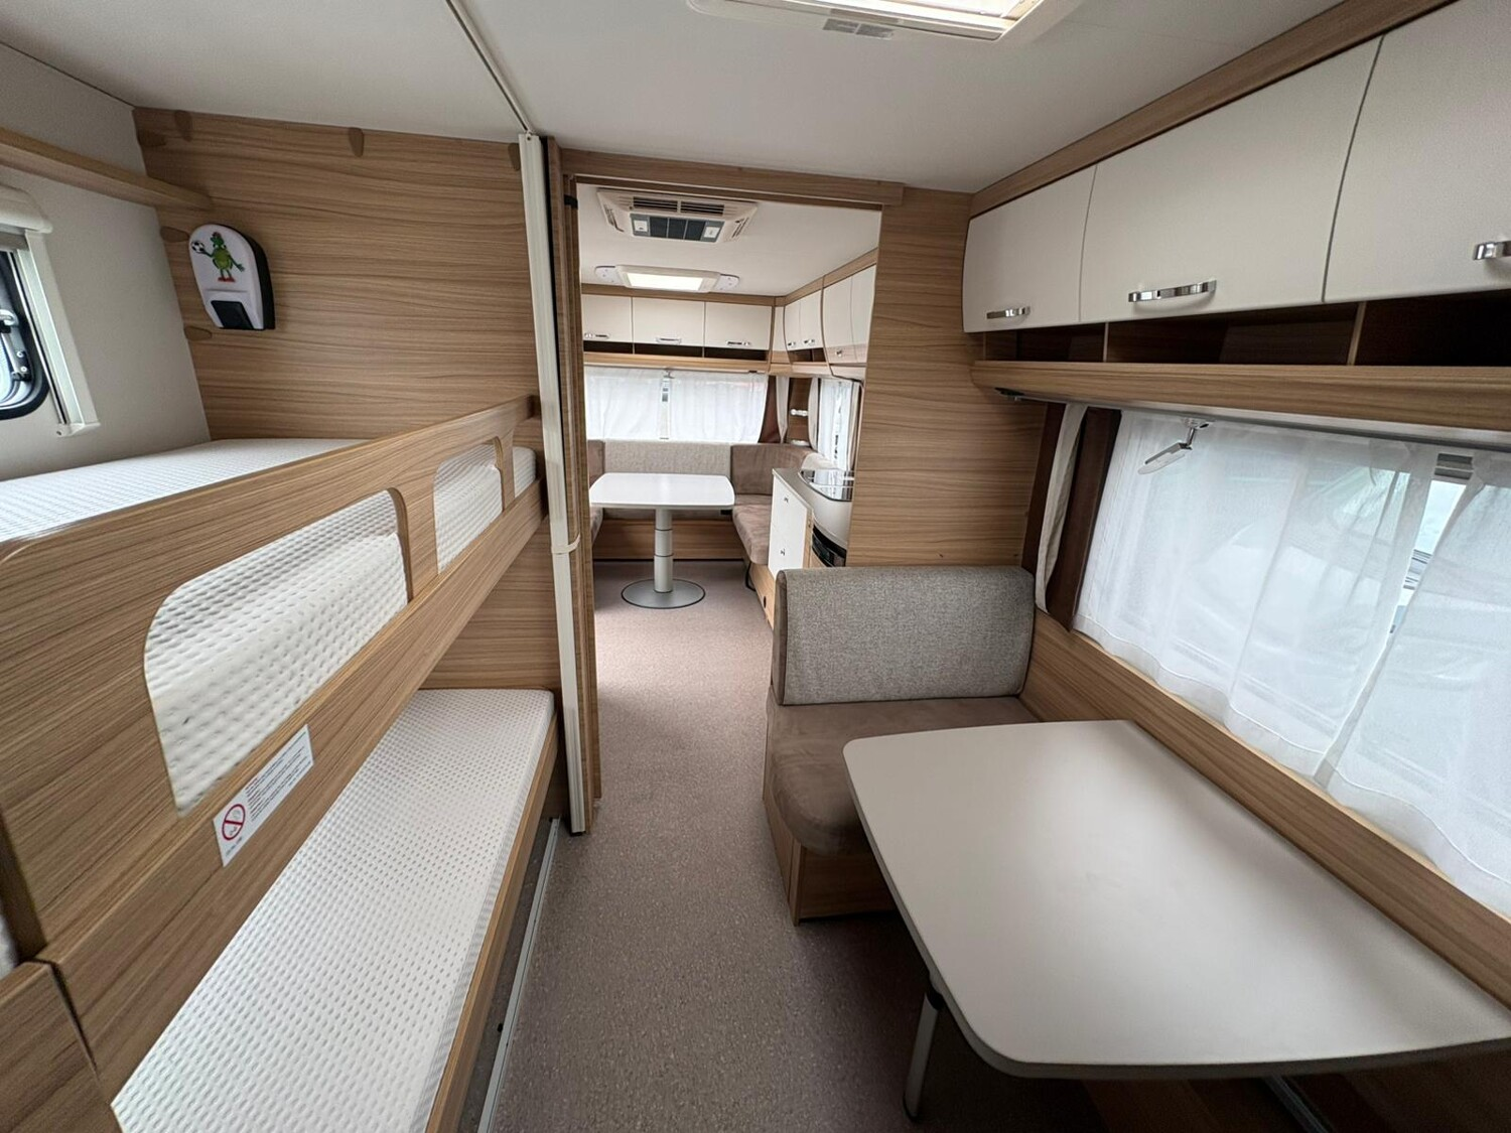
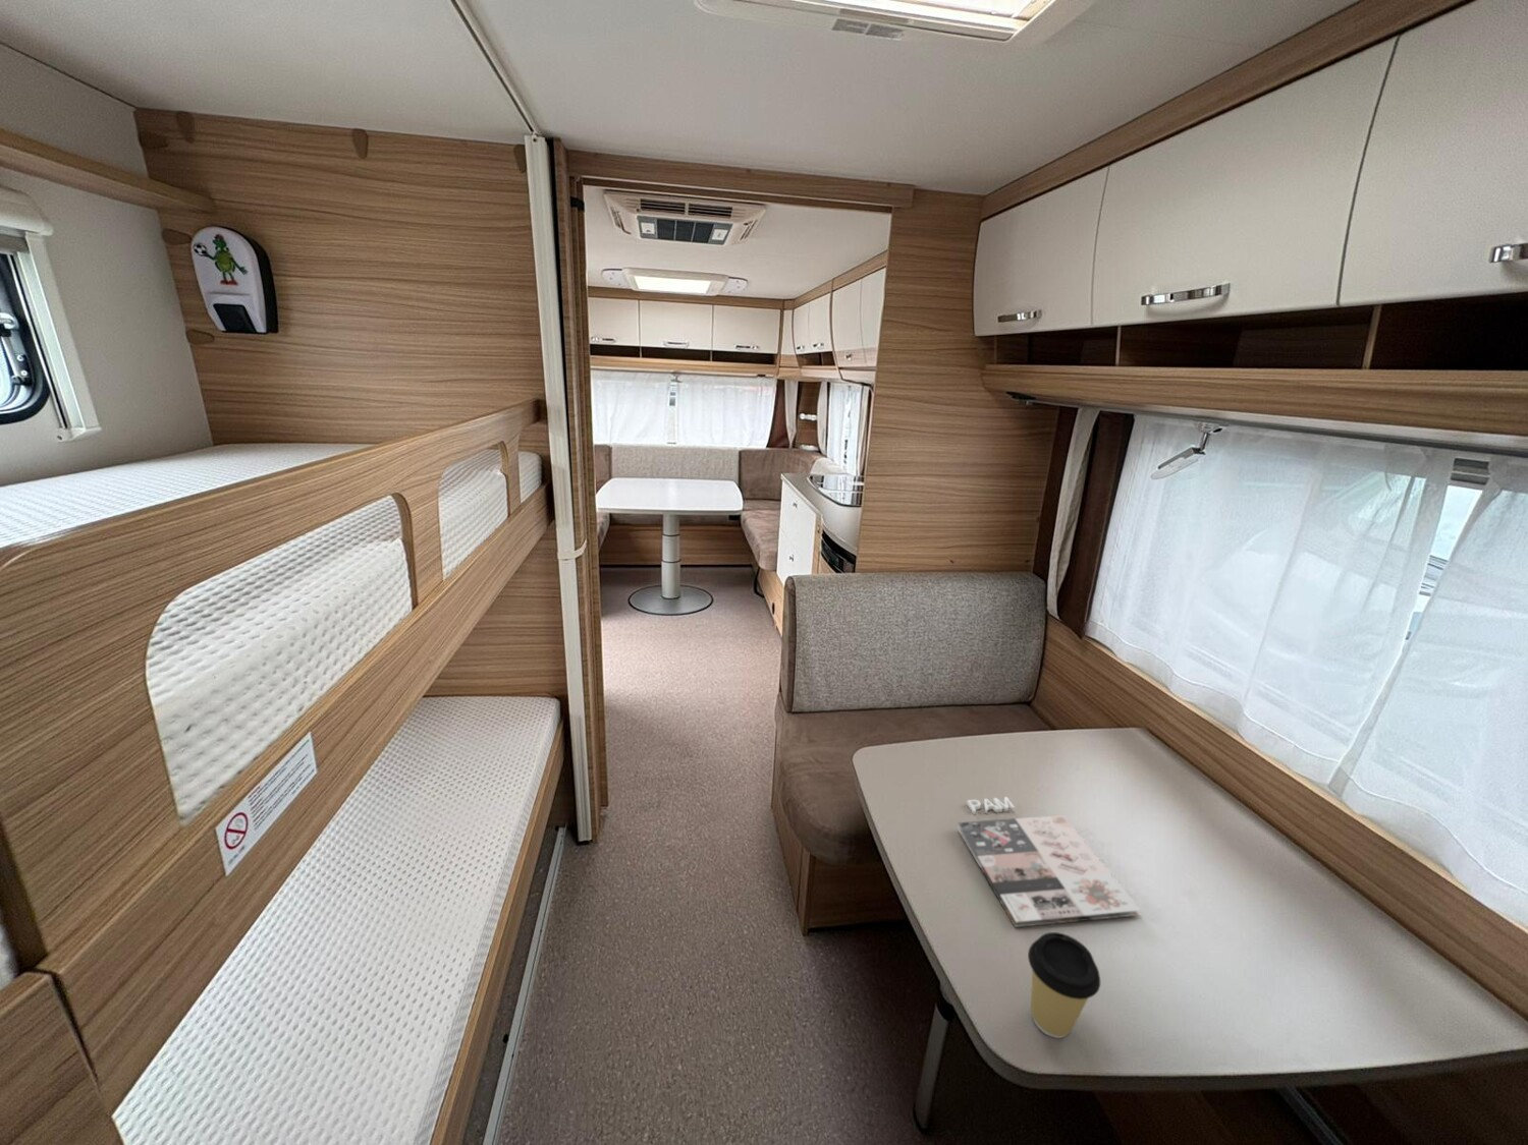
+ magazine [957,796,1141,929]
+ coffee cup [1026,931,1101,1039]
